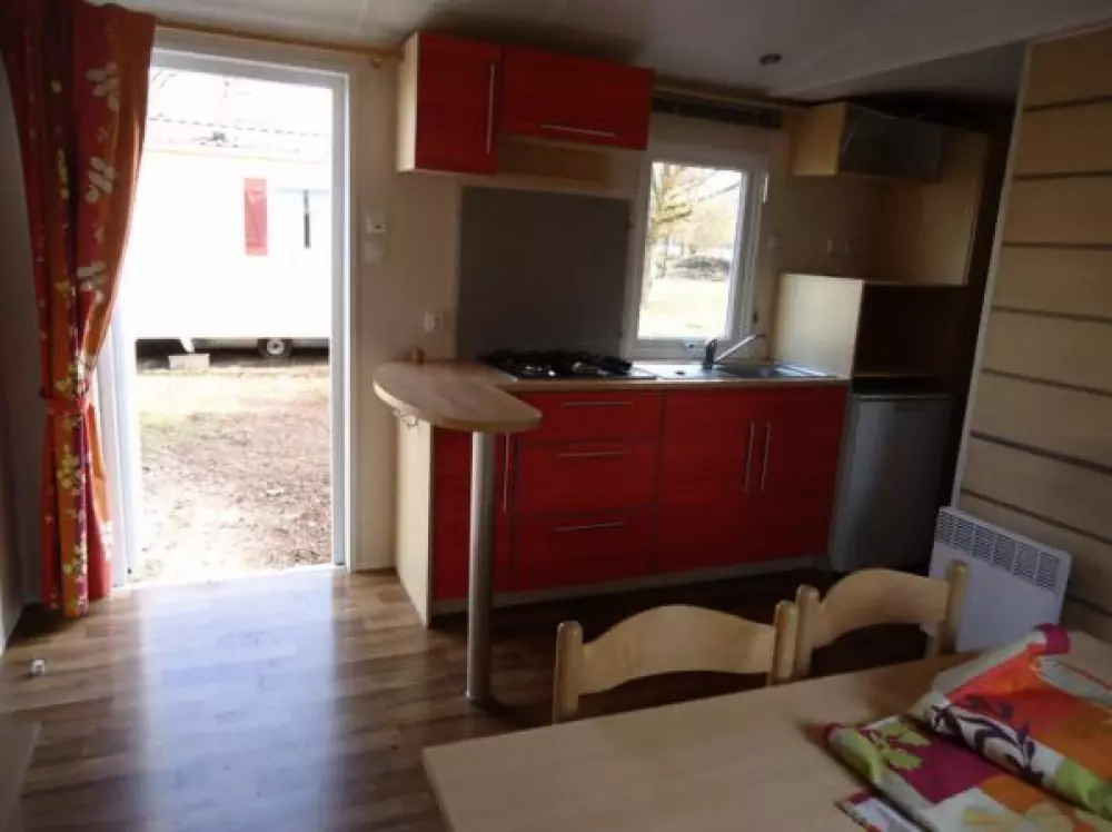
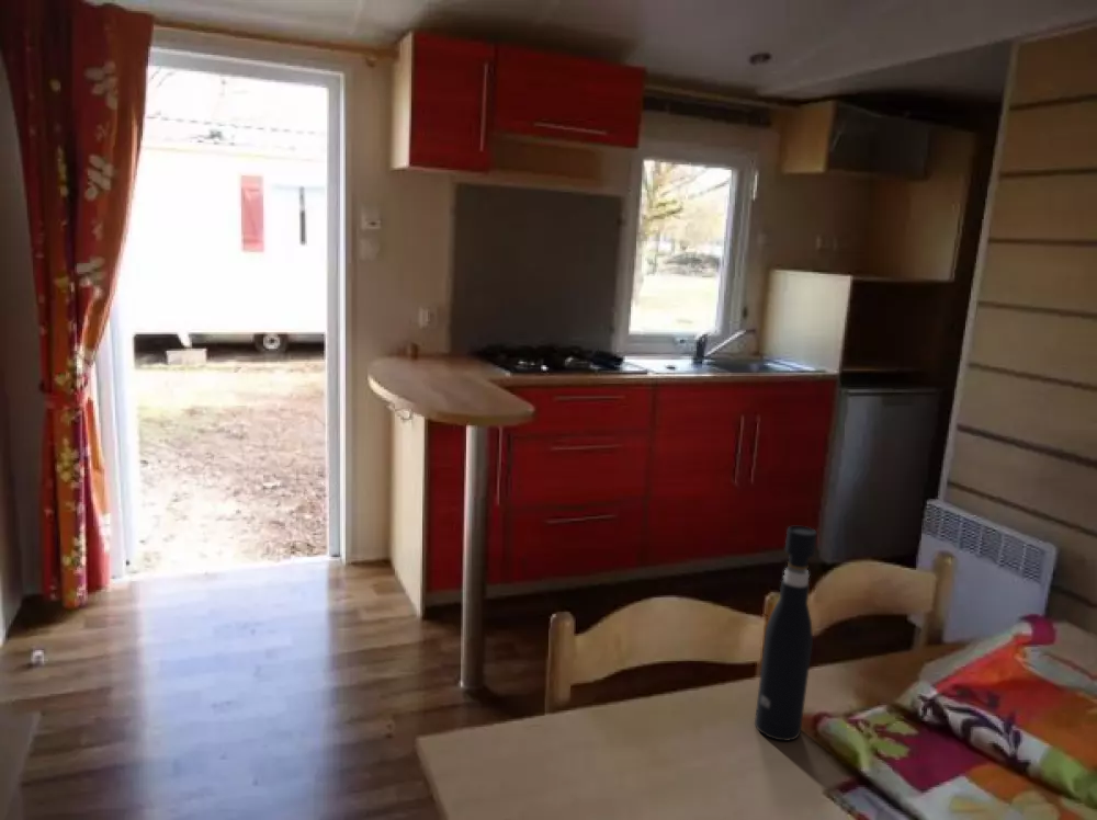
+ pepper grinder [754,525,818,742]
